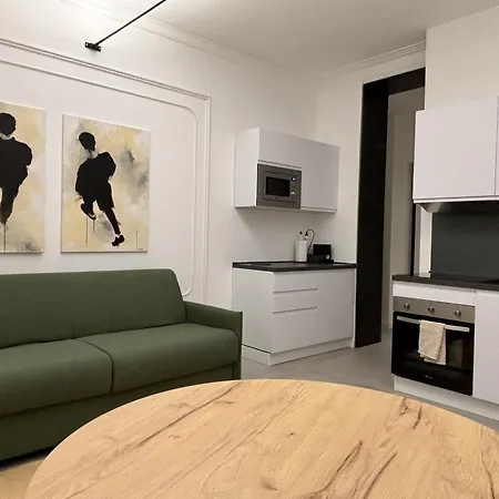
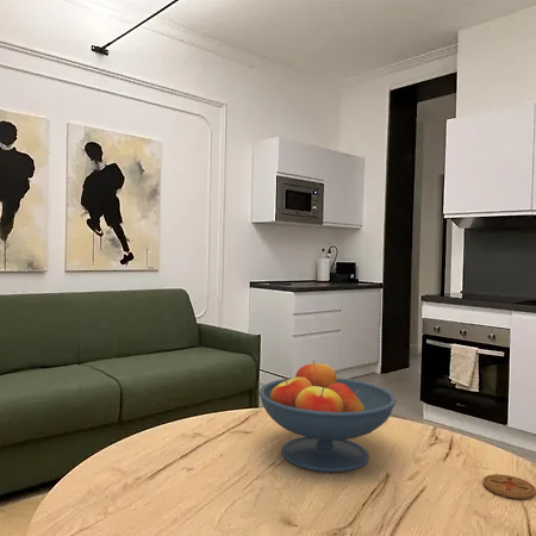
+ coaster [481,473,536,500]
+ fruit bowl [257,360,398,473]
